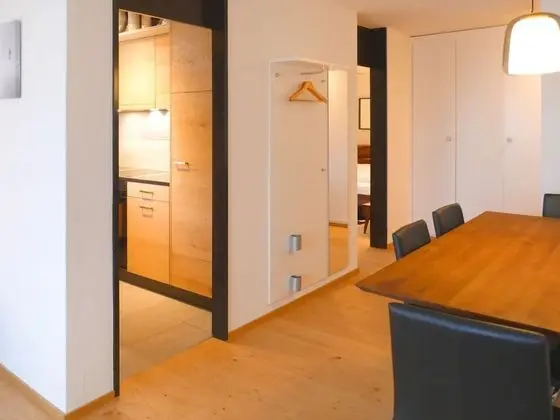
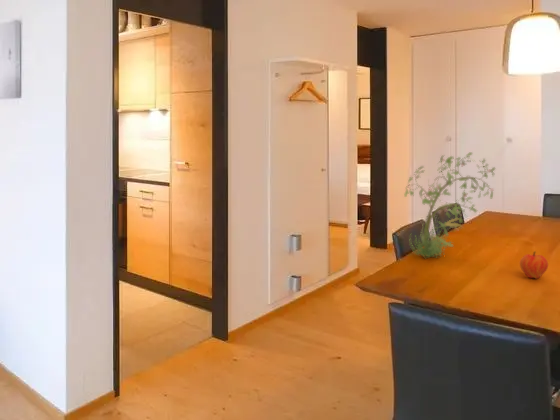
+ plant [403,151,497,260]
+ fruit [519,250,549,280]
